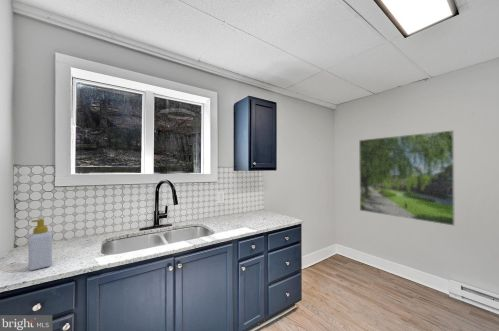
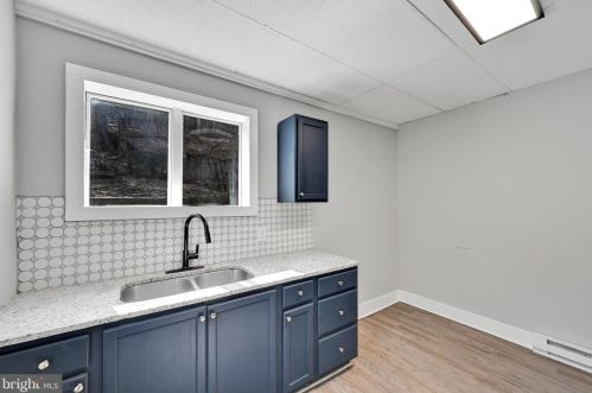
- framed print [358,129,456,227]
- soap bottle [27,218,53,271]
